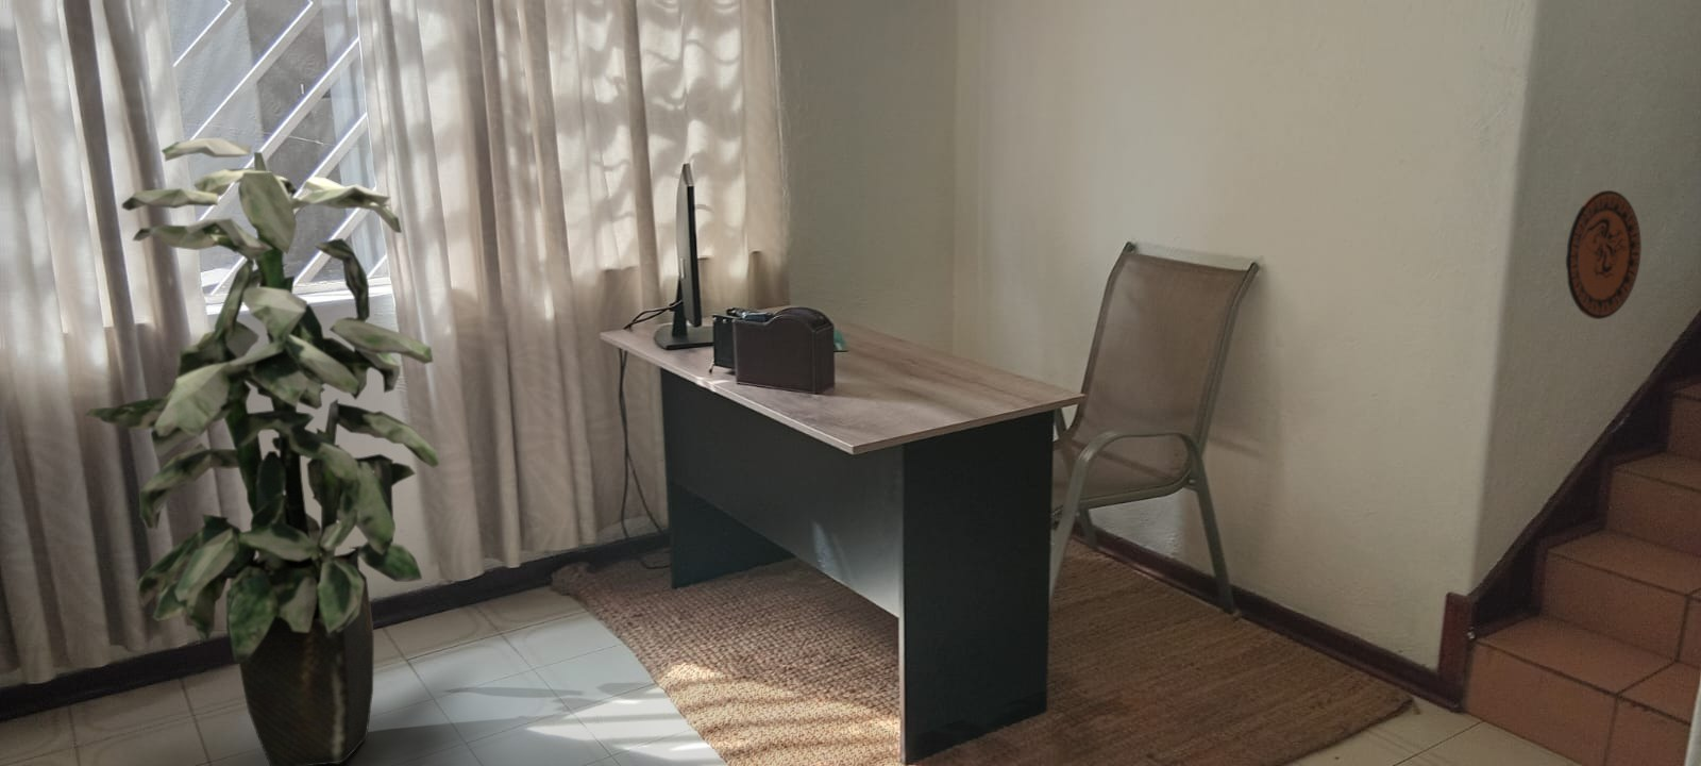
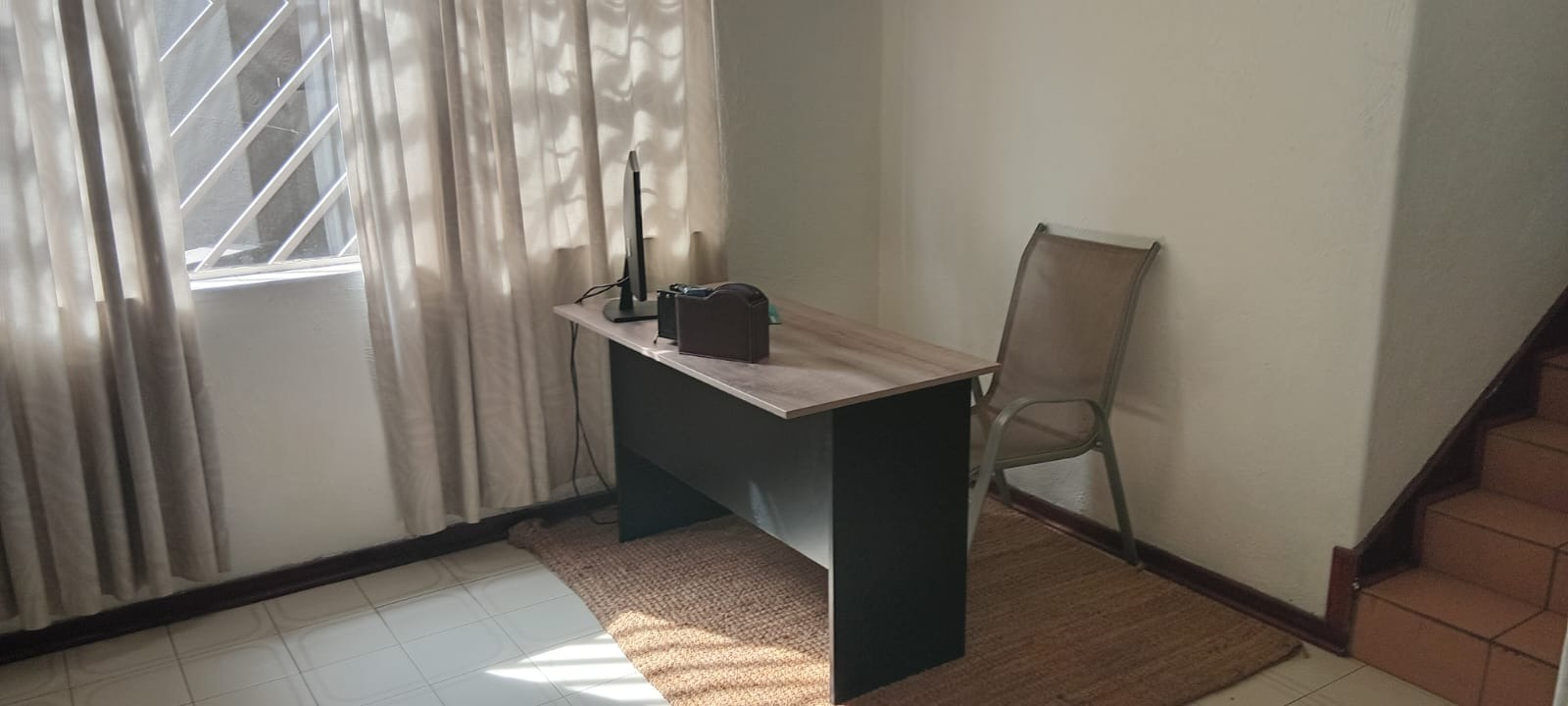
- indoor plant [84,137,440,766]
- decorative plate [1565,190,1642,320]
